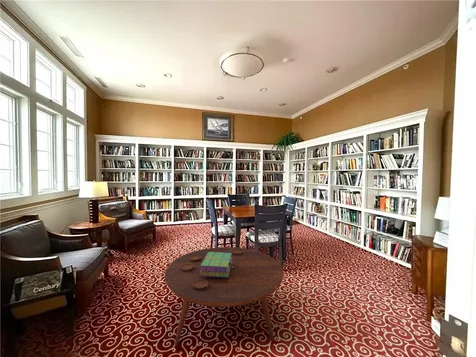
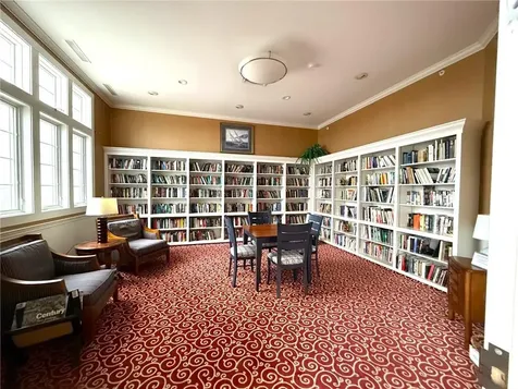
- stack of books [199,252,232,277]
- coffee table [164,246,285,347]
